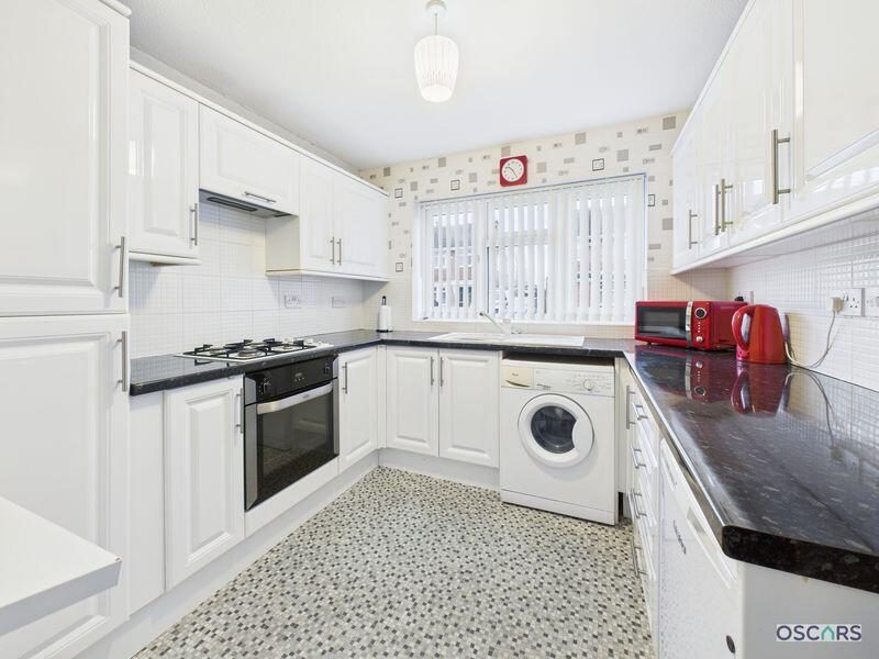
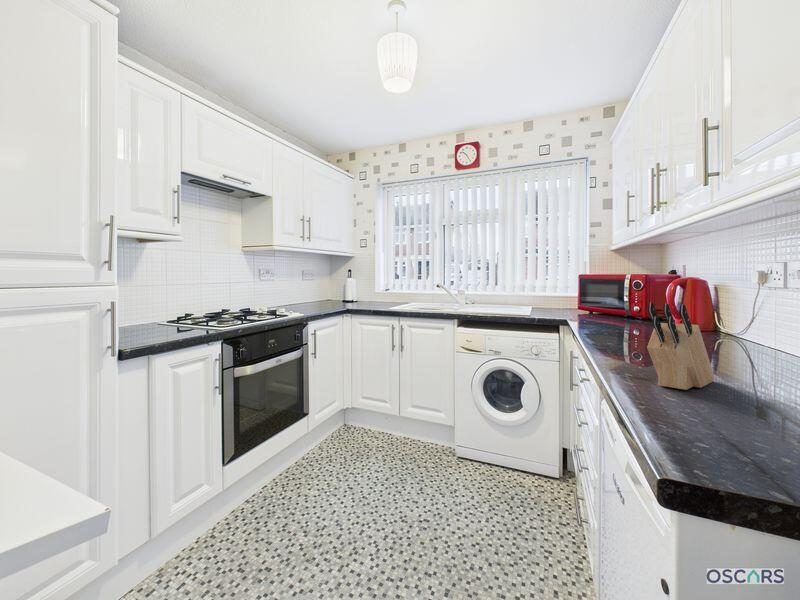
+ knife block [646,302,716,391]
